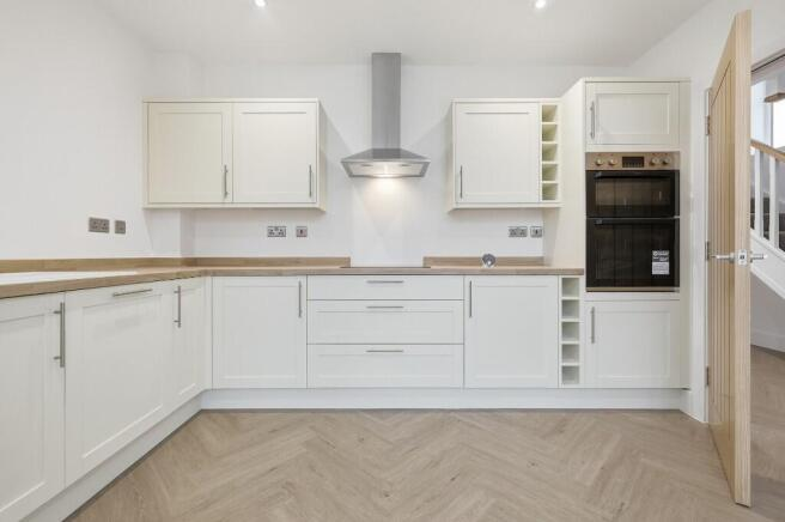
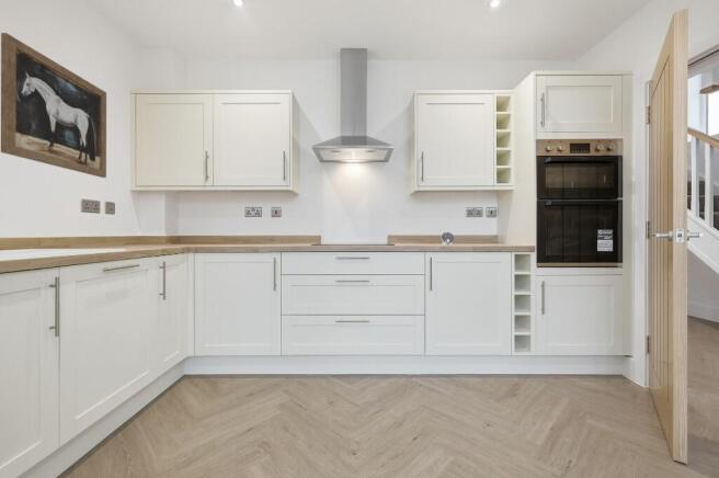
+ wall art [0,32,107,179]
